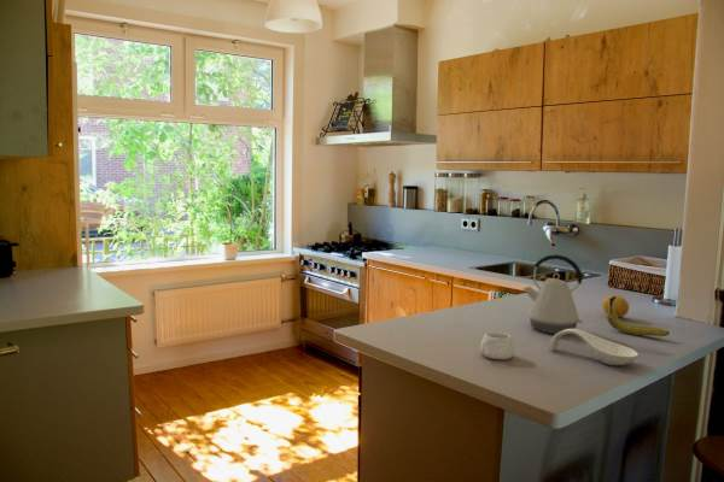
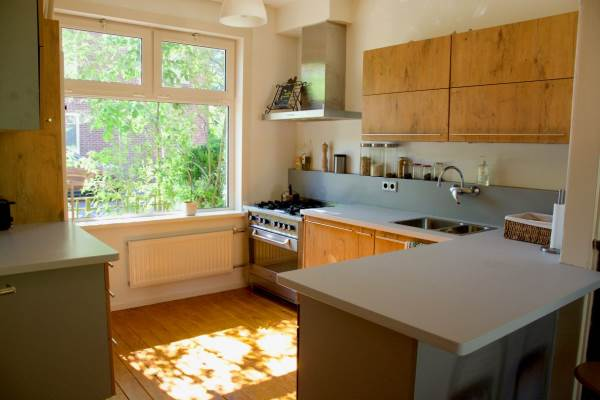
- fruit [601,294,630,318]
- spoon rest [548,328,640,366]
- kettle [522,253,584,335]
- mug [479,331,515,360]
- banana [606,294,671,337]
